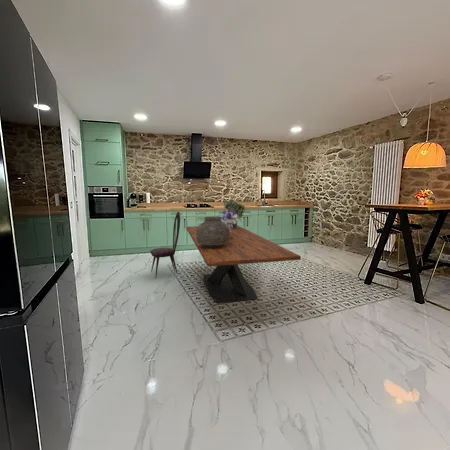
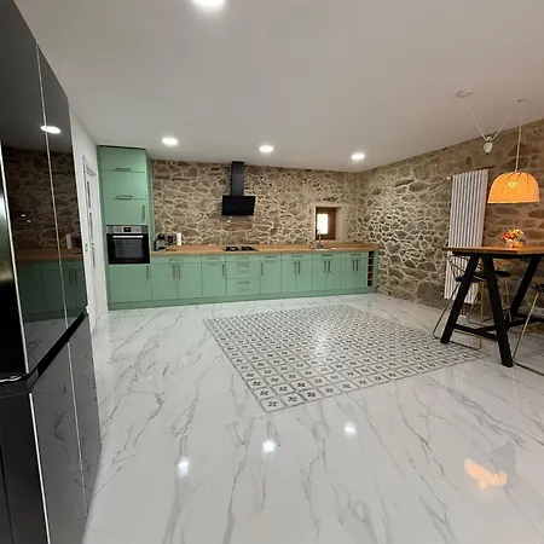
- bouquet [220,209,243,232]
- dining chair [149,211,181,279]
- dining table [185,224,302,304]
- ceramic pot [196,215,230,248]
- potted plant [222,198,247,228]
